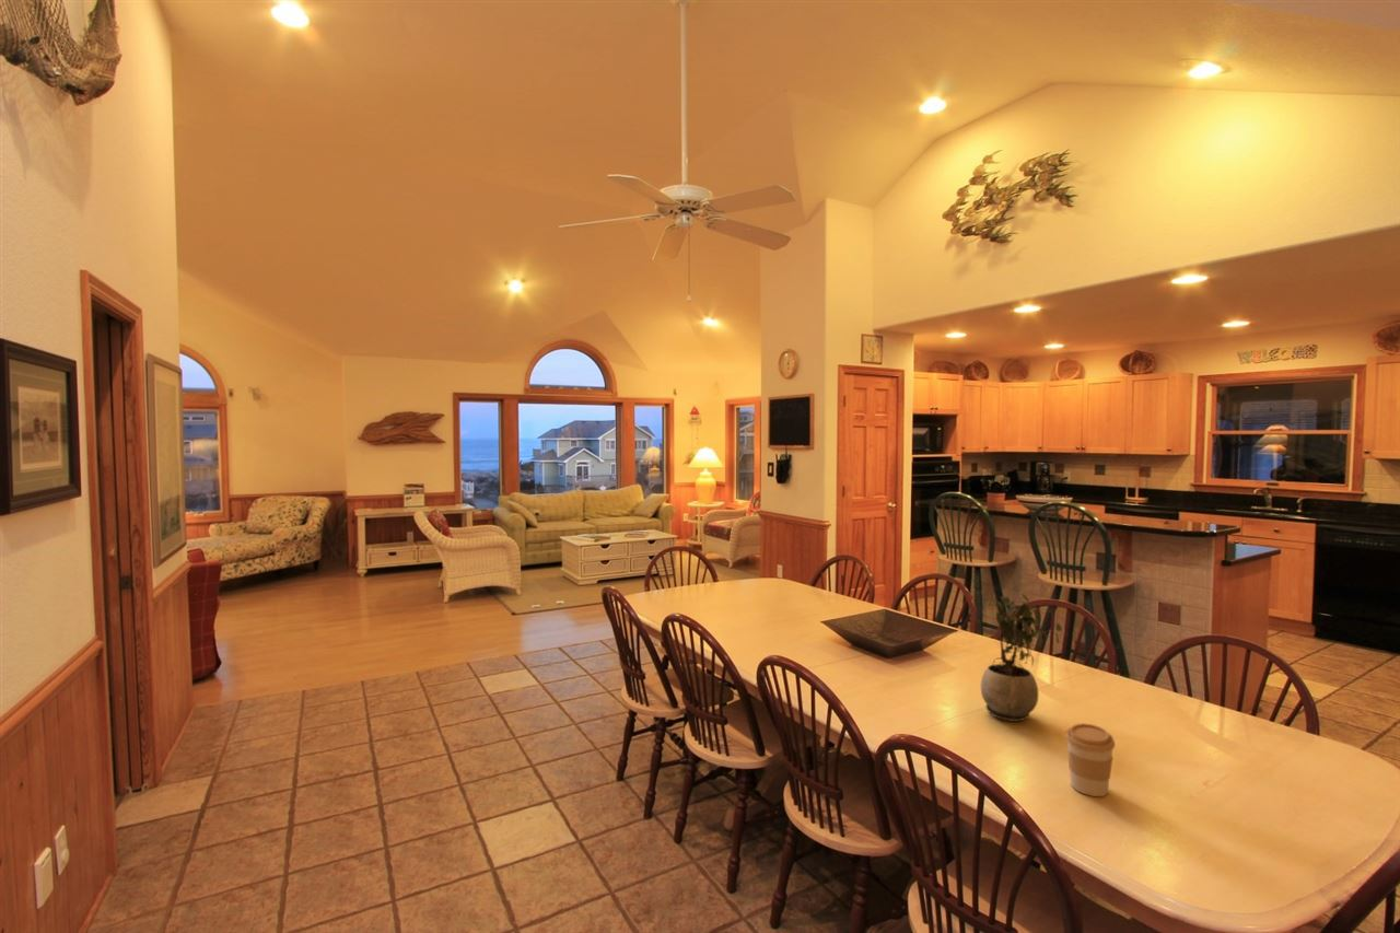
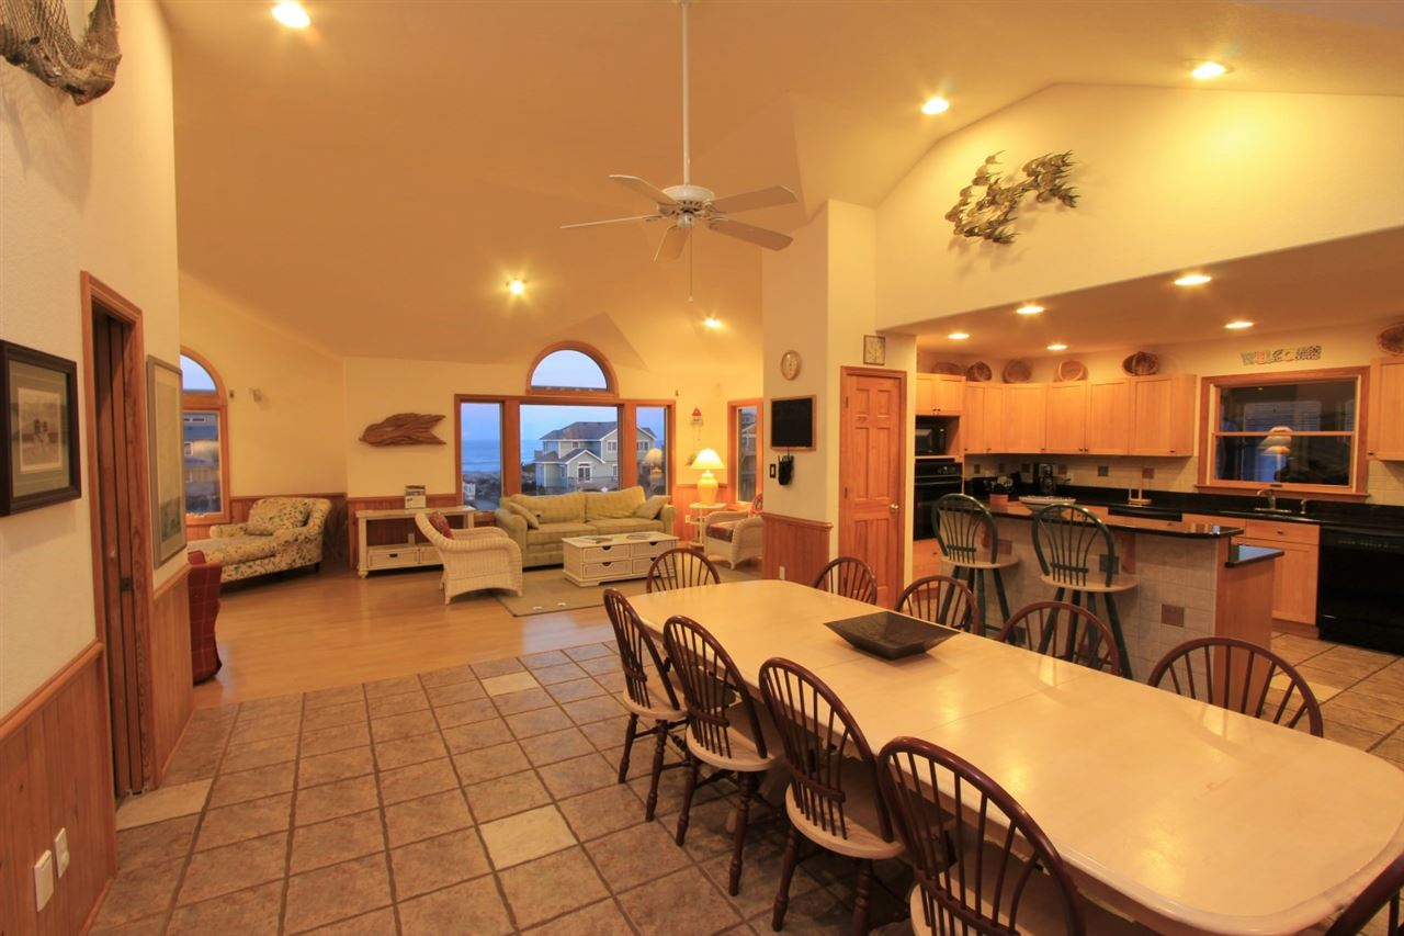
- coffee cup [1064,723,1117,797]
- potted plant [980,592,1063,723]
